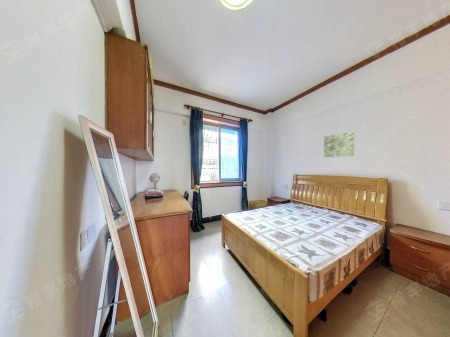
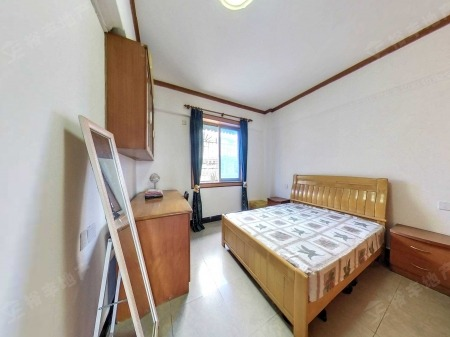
- wall art [323,130,355,158]
